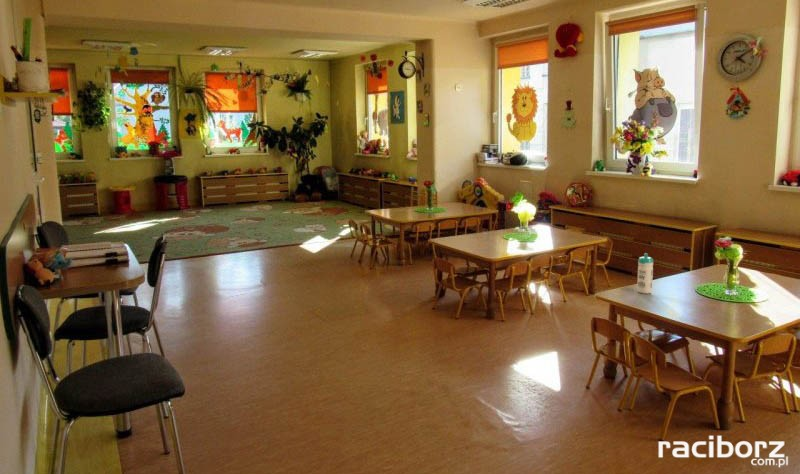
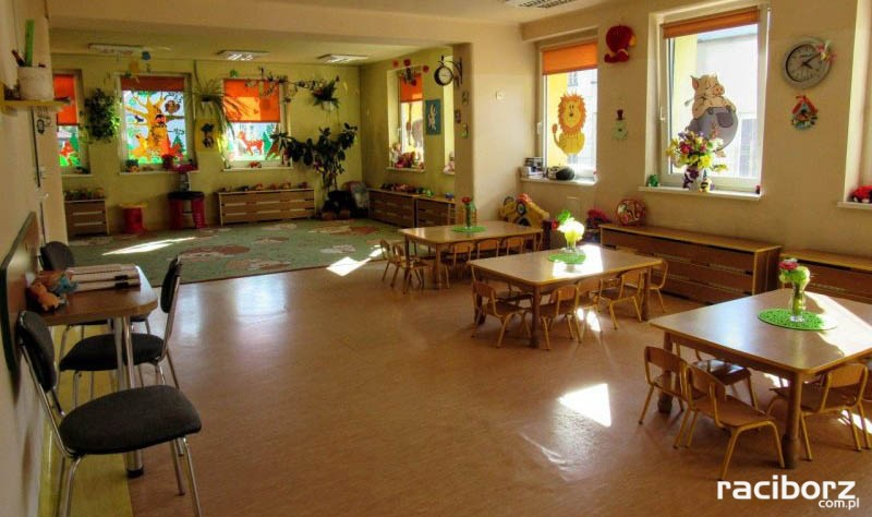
- water bottle [636,252,654,294]
